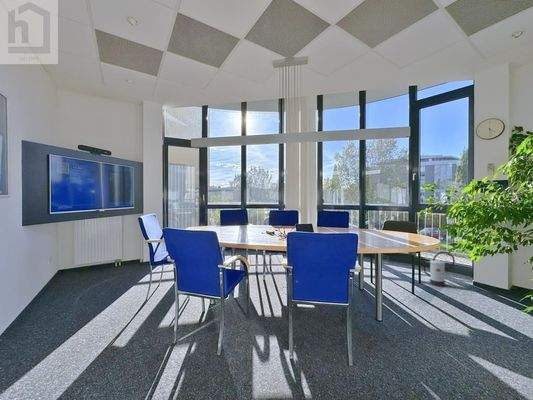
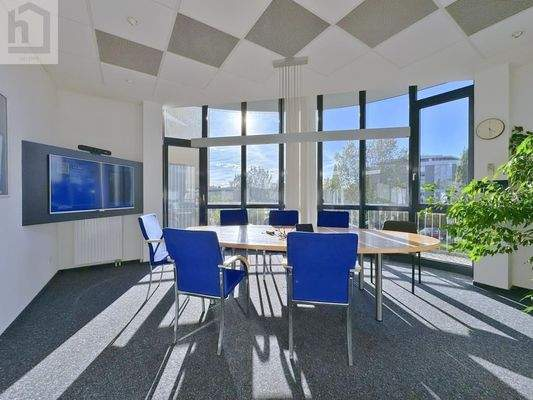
- watering can [419,251,456,287]
